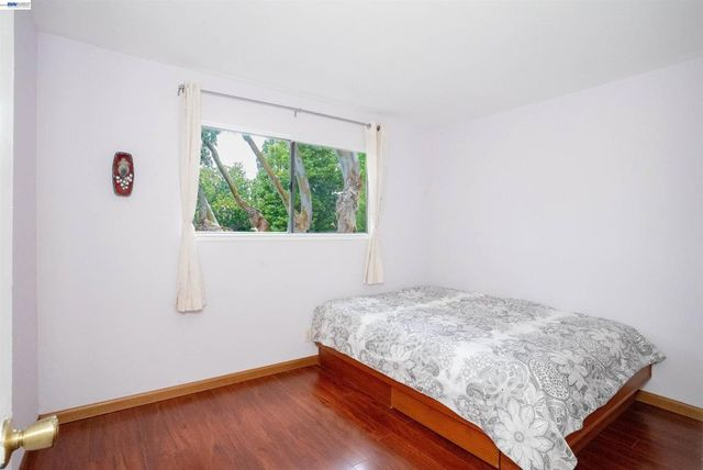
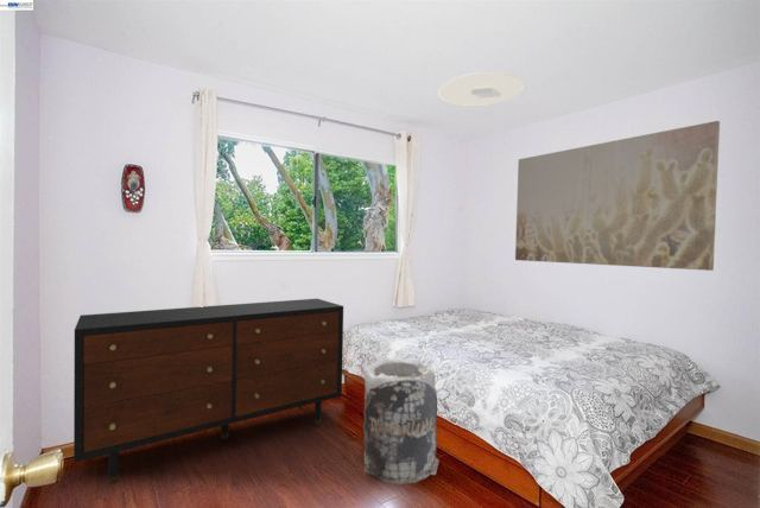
+ ceiling light [437,71,525,108]
+ dresser [72,298,344,485]
+ bag [362,357,441,485]
+ wall art [514,120,721,272]
